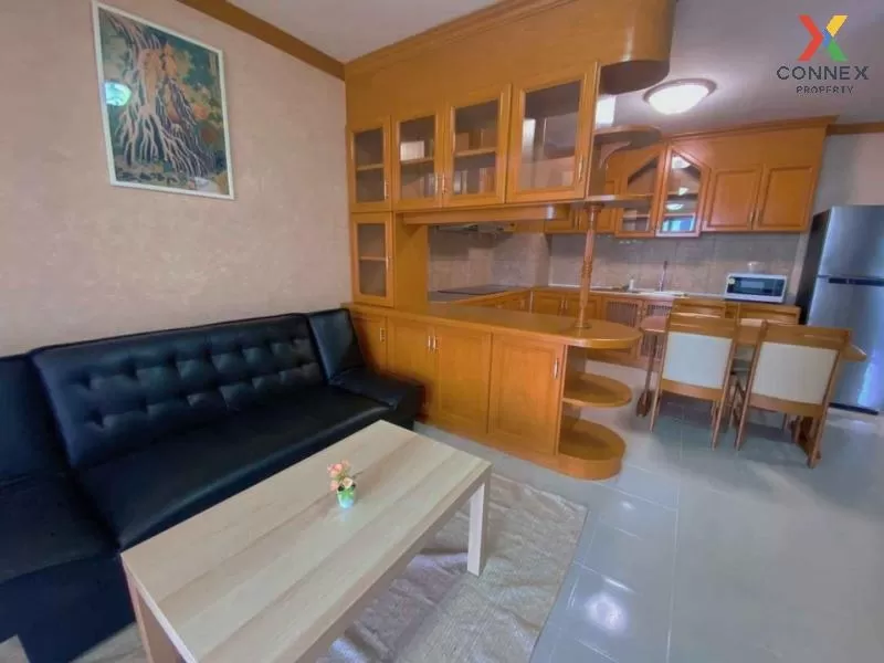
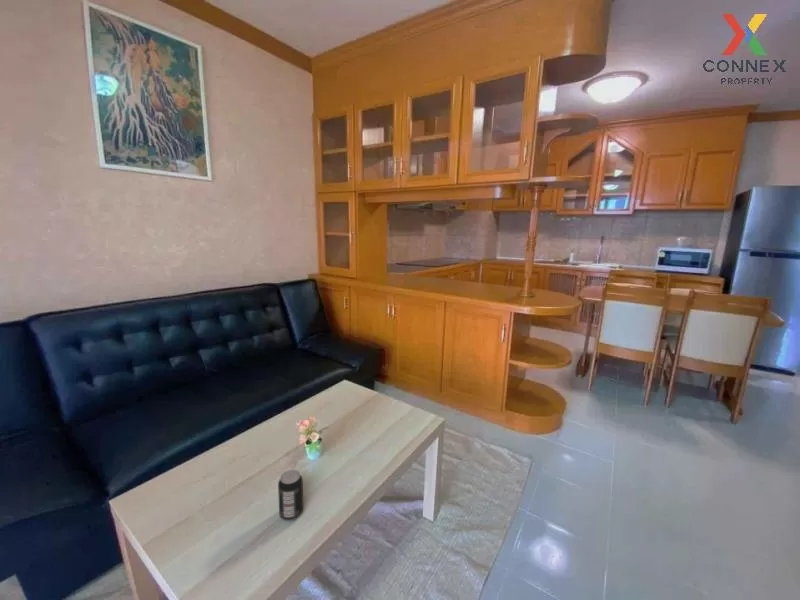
+ beverage can [277,469,304,522]
